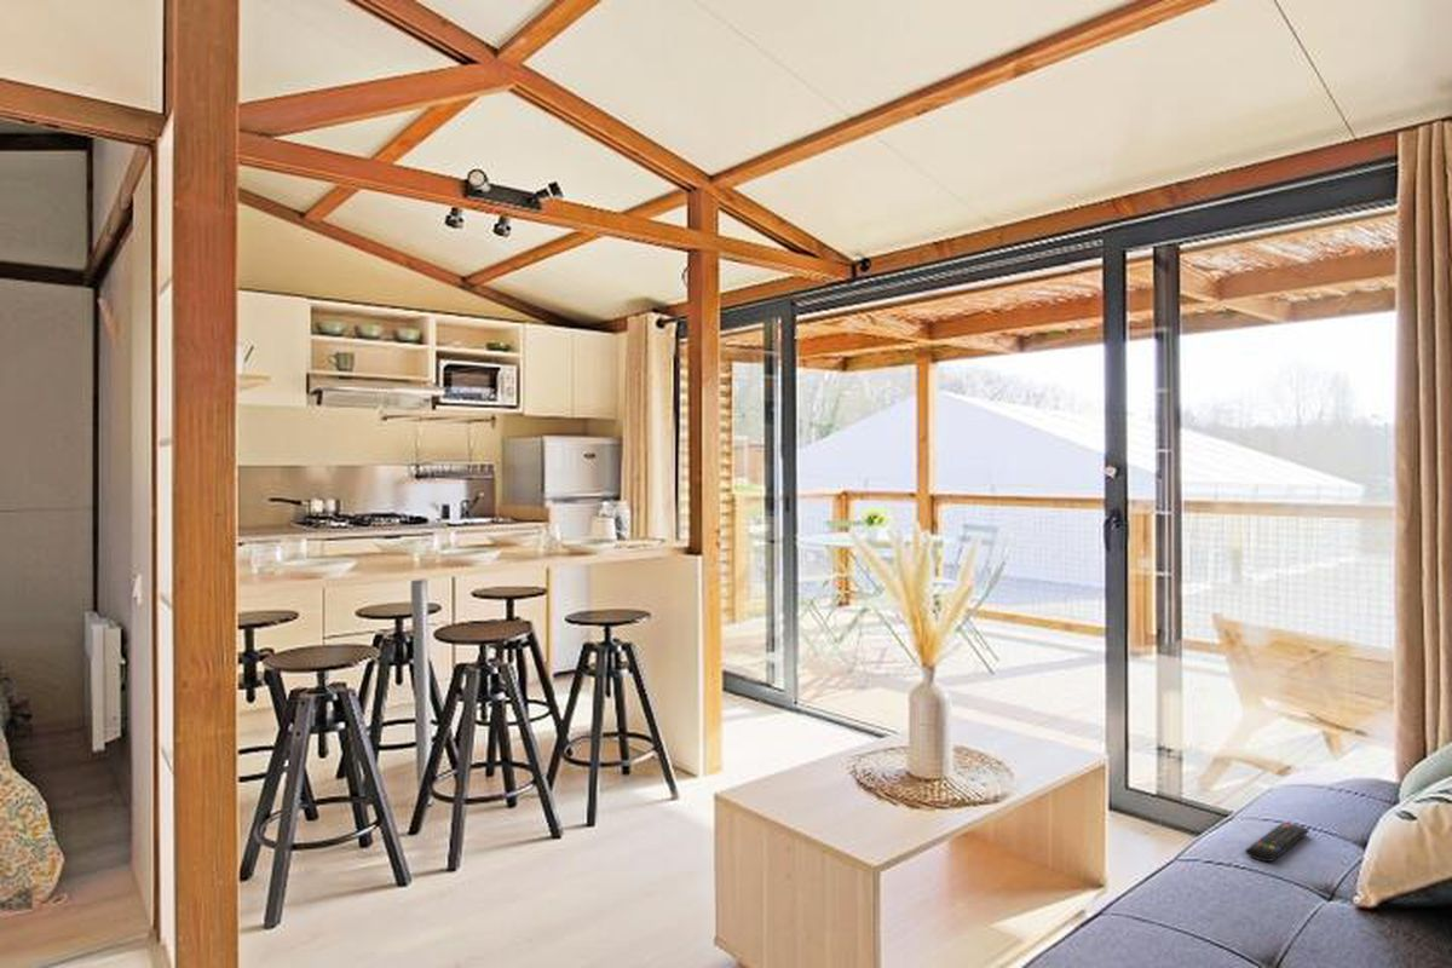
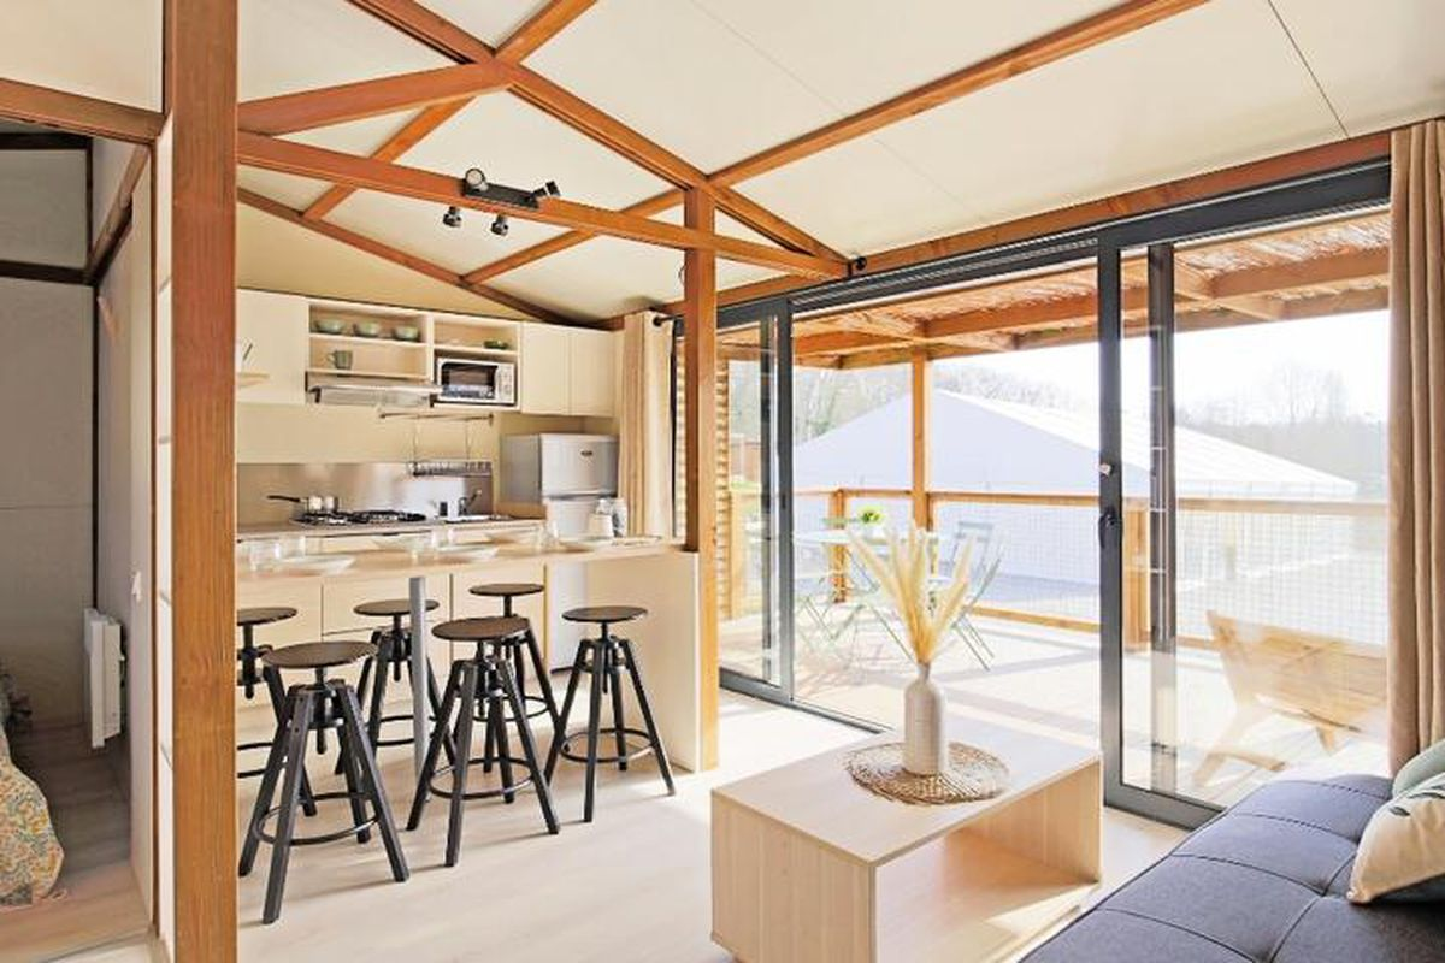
- remote control [1244,822,1310,863]
